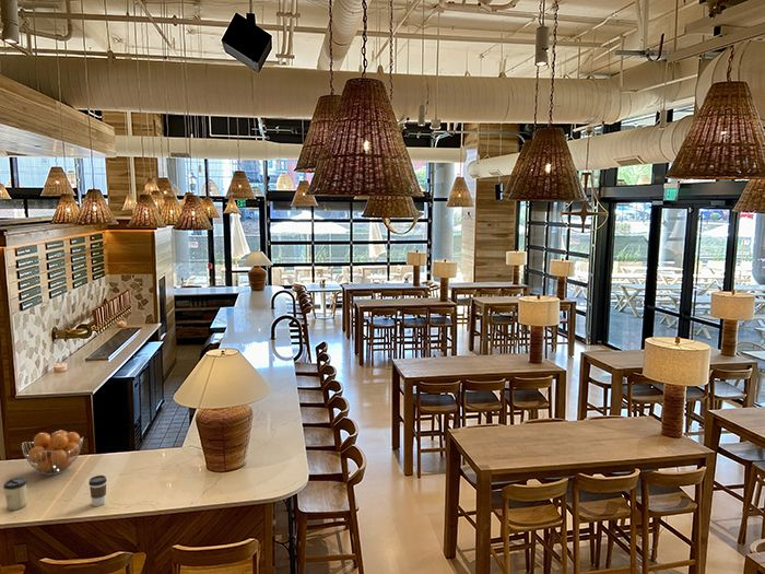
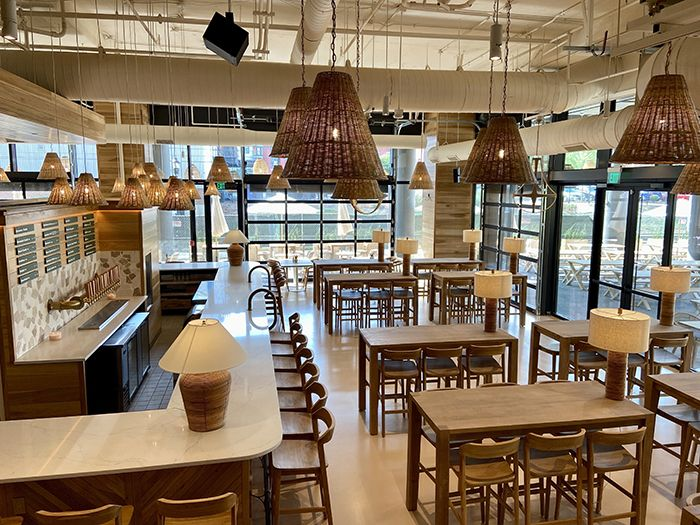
- coffee cup [87,475,108,507]
- fruit basket [21,430,84,477]
- cup [2,477,28,512]
